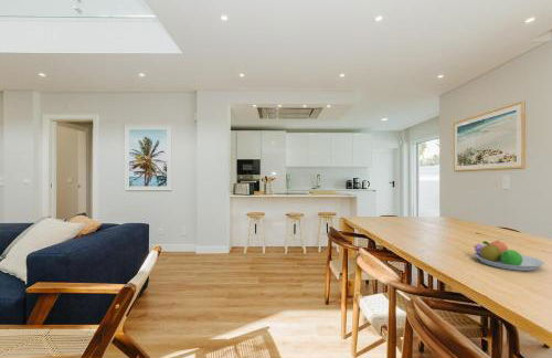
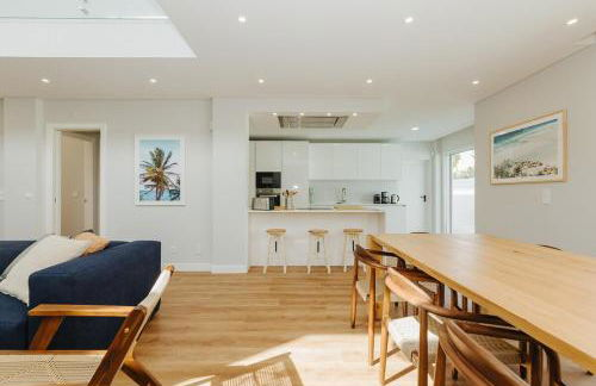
- fruit bowl [473,240,546,272]
